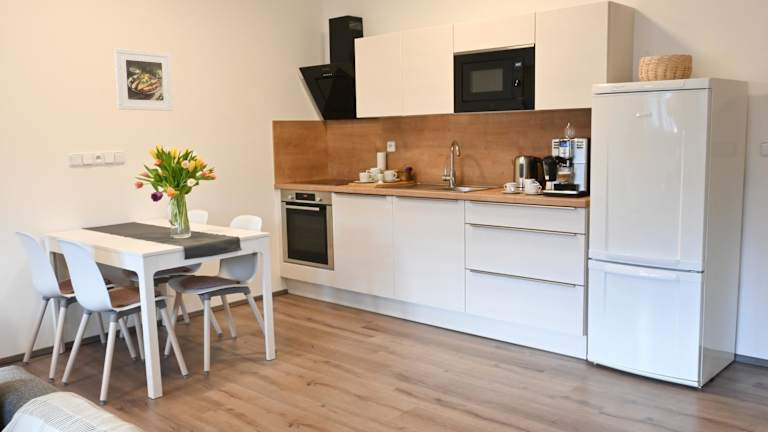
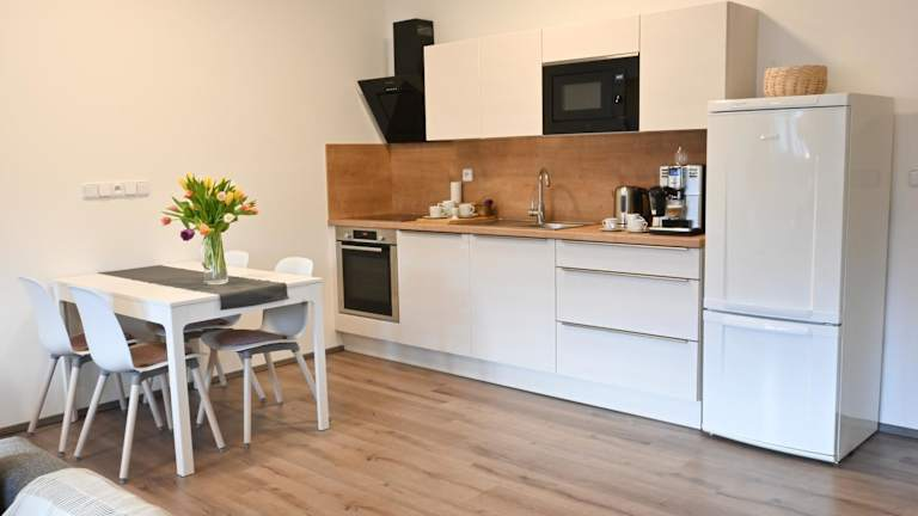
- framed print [113,48,174,112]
